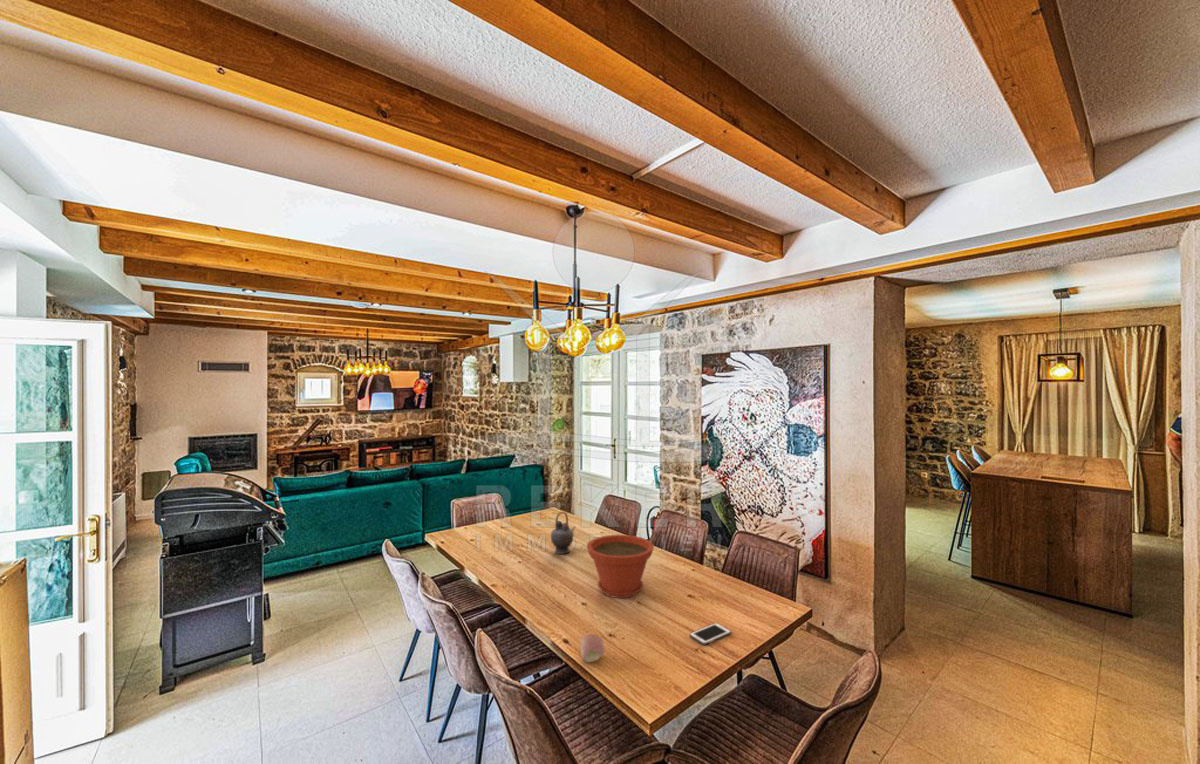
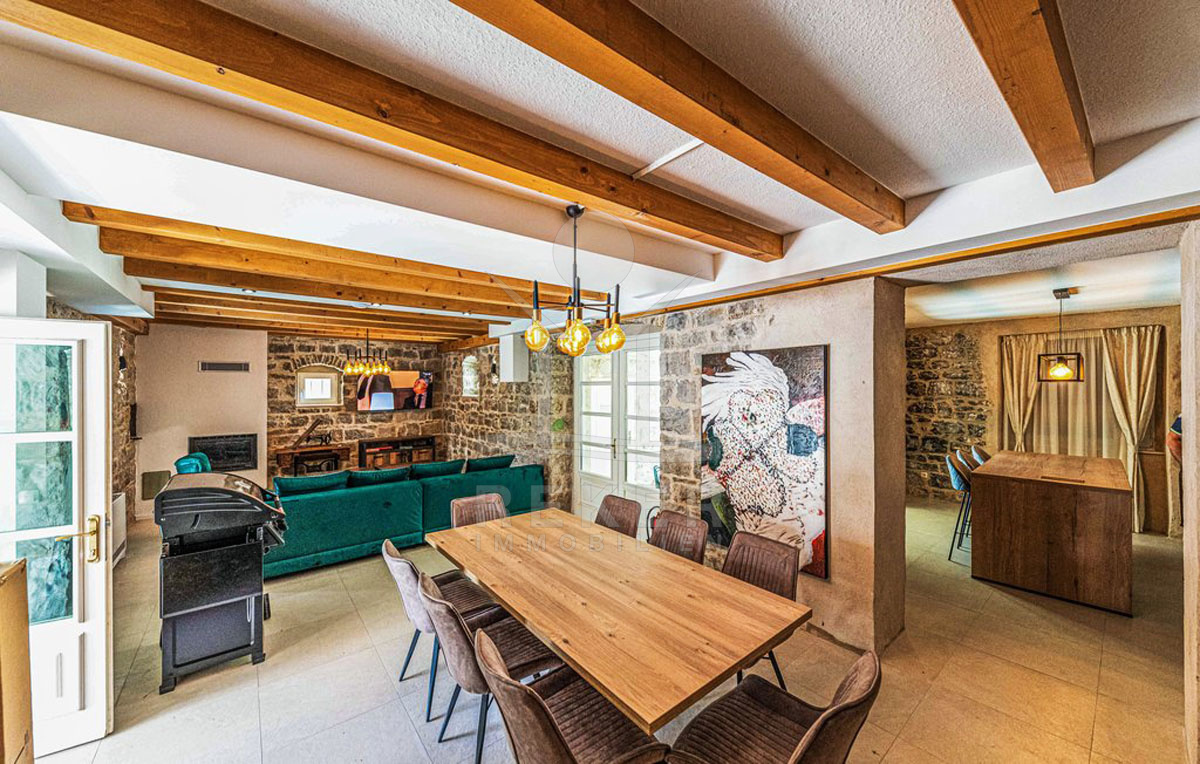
- teapot [550,510,577,555]
- plant pot [586,534,655,599]
- cell phone [689,622,732,646]
- fruit [579,633,605,663]
